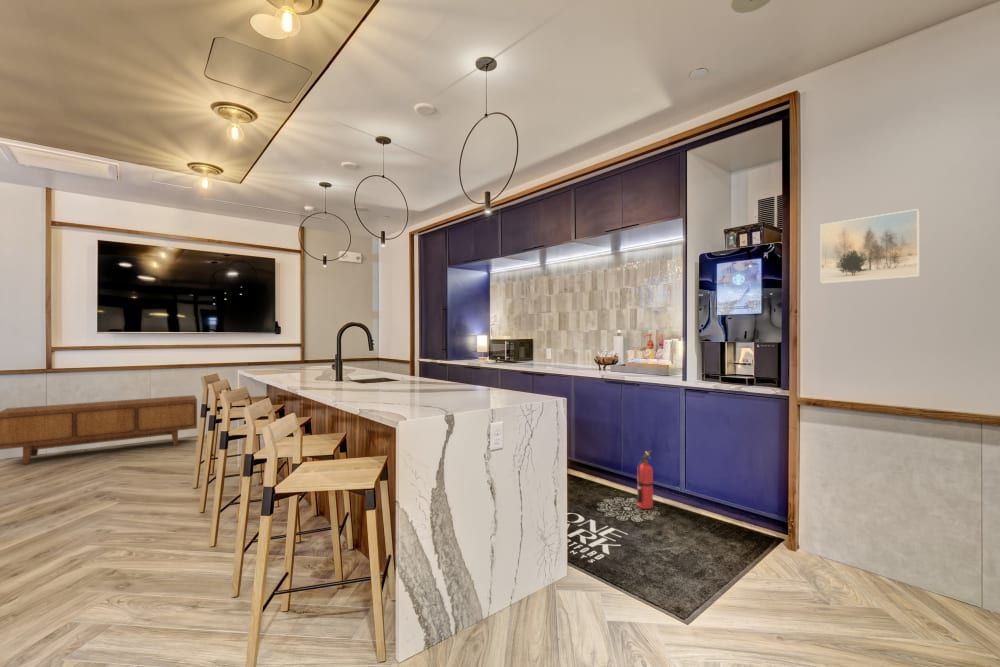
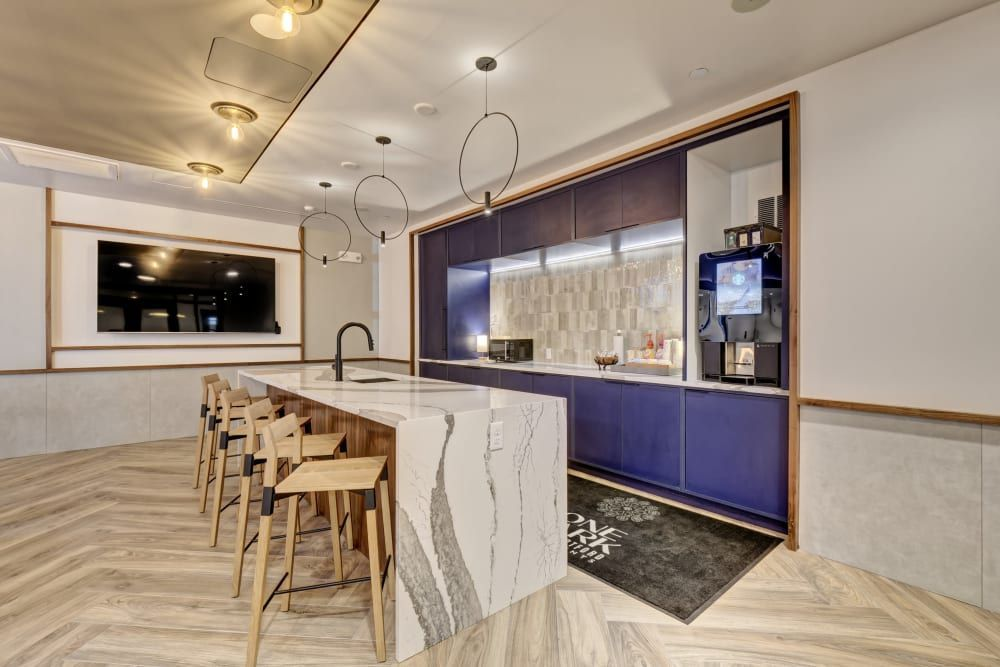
- sideboard [0,394,198,466]
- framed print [819,208,920,284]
- fire extinguisher [636,449,654,510]
